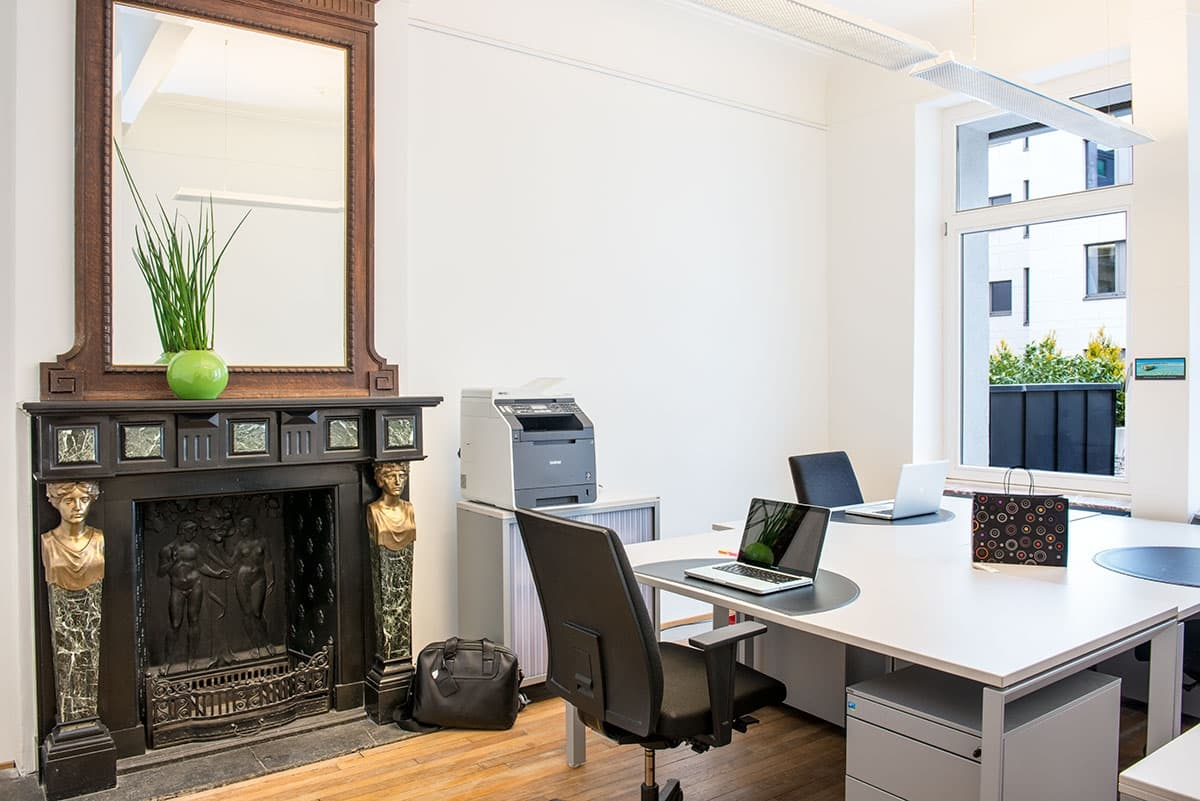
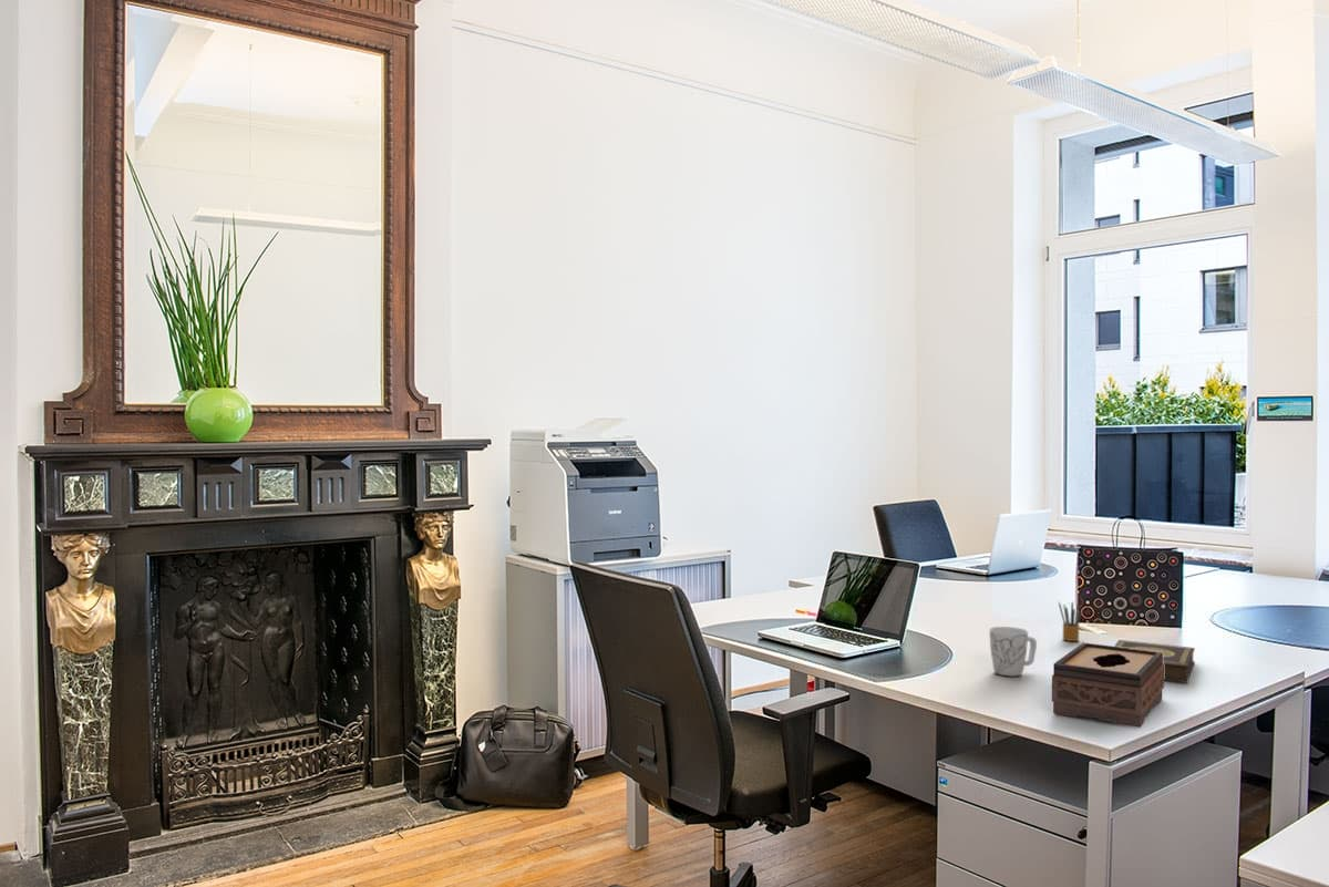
+ mug [989,626,1038,678]
+ pencil box [1058,600,1082,642]
+ tissue box [1051,641,1165,729]
+ book [1113,639,1196,683]
